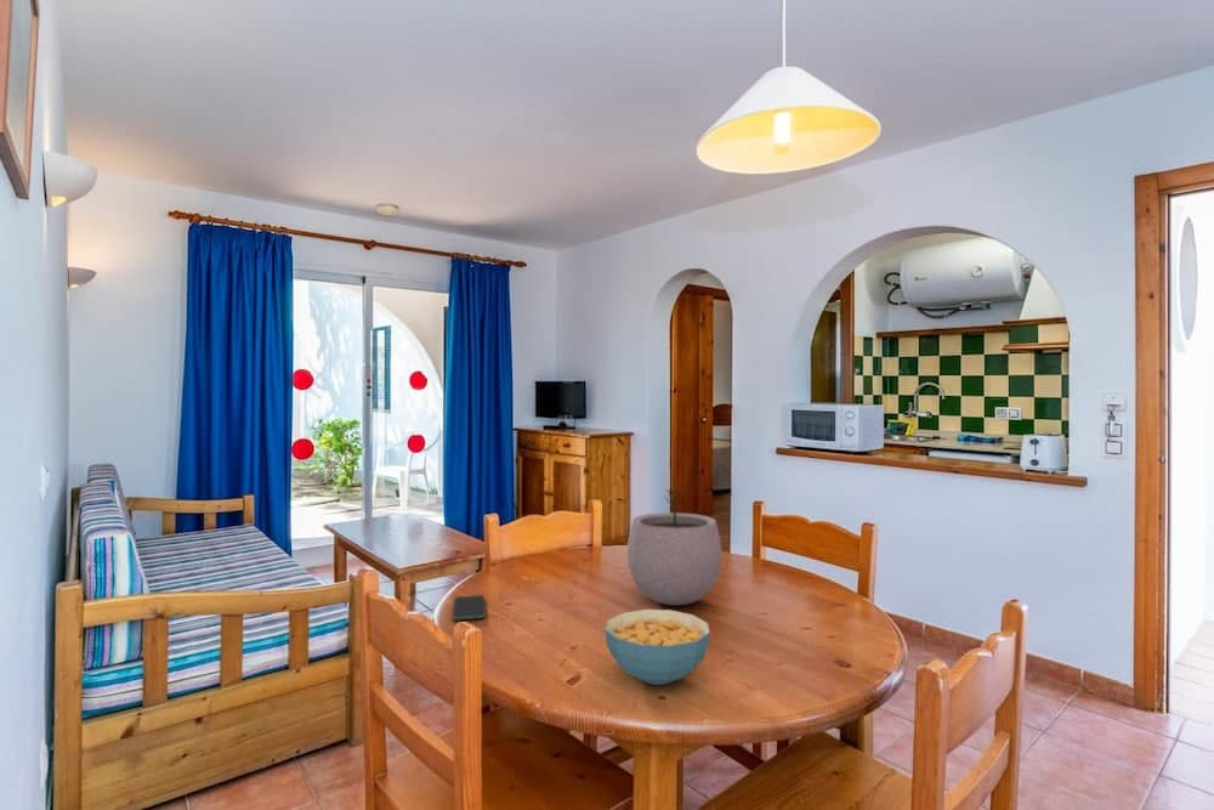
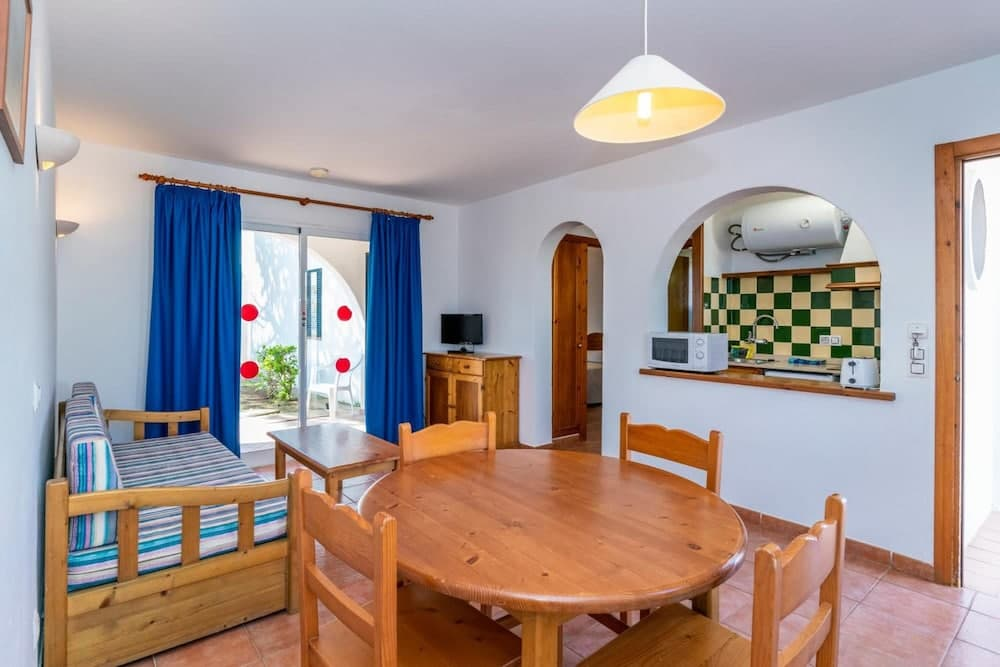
- cereal bowl [603,608,711,686]
- smartphone [452,594,487,621]
- plant pot [626,483,724,606]
